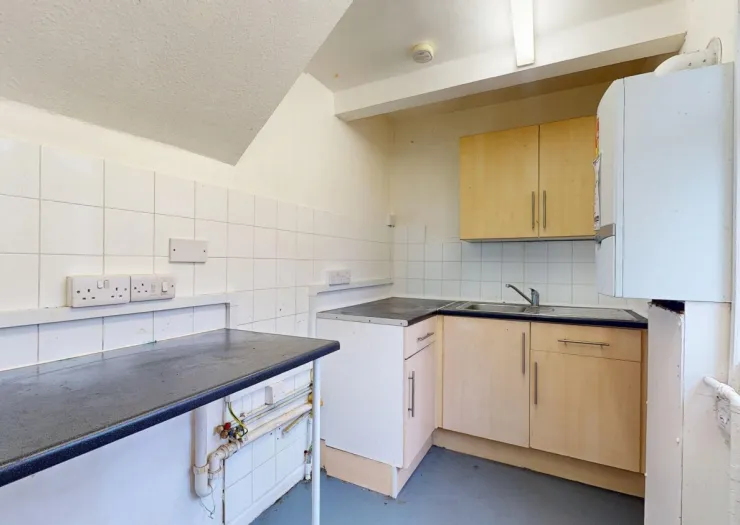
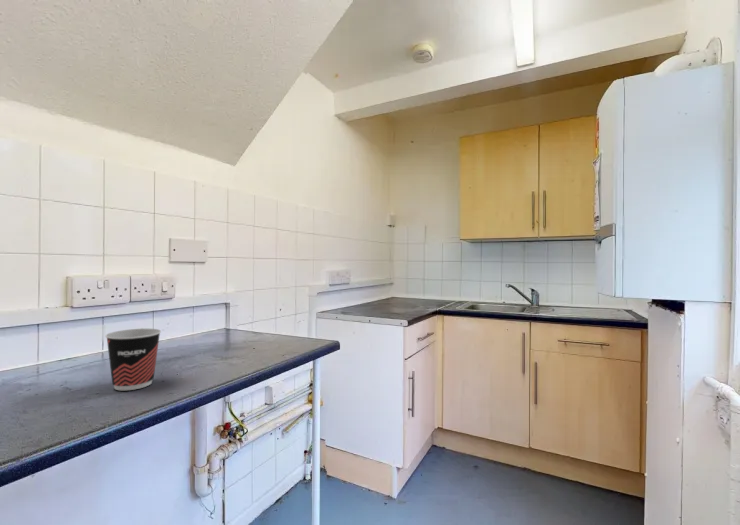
+ cup [104,328,162,391]
